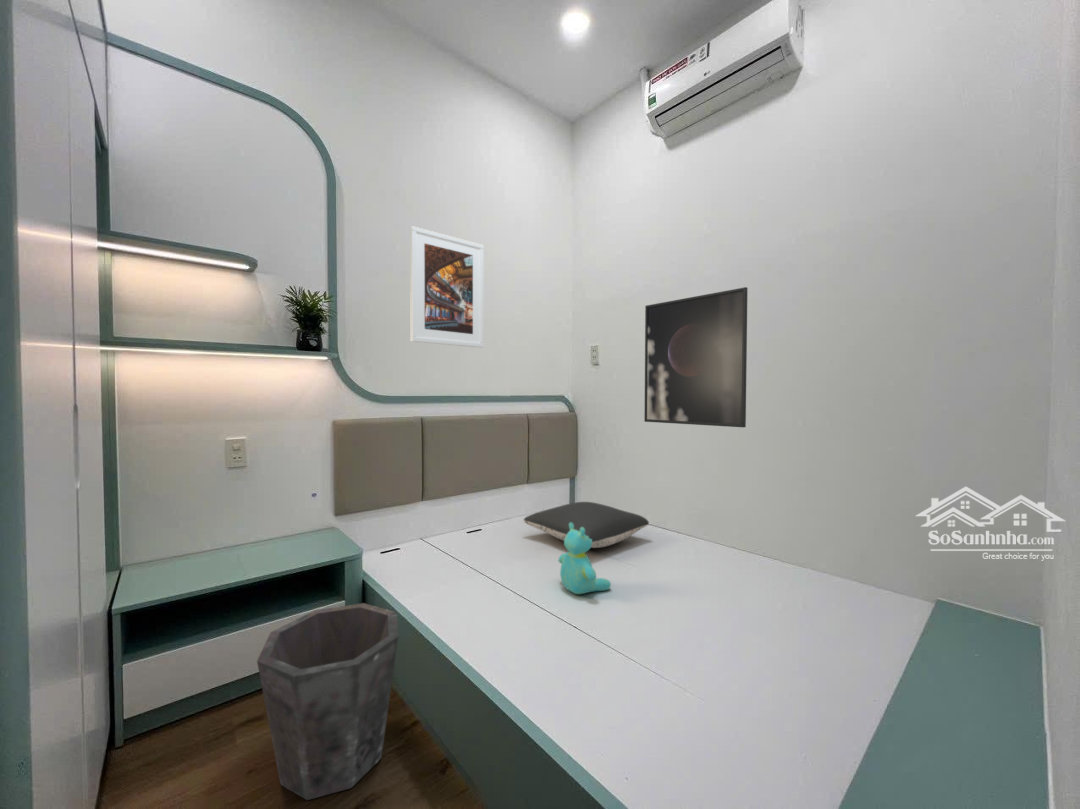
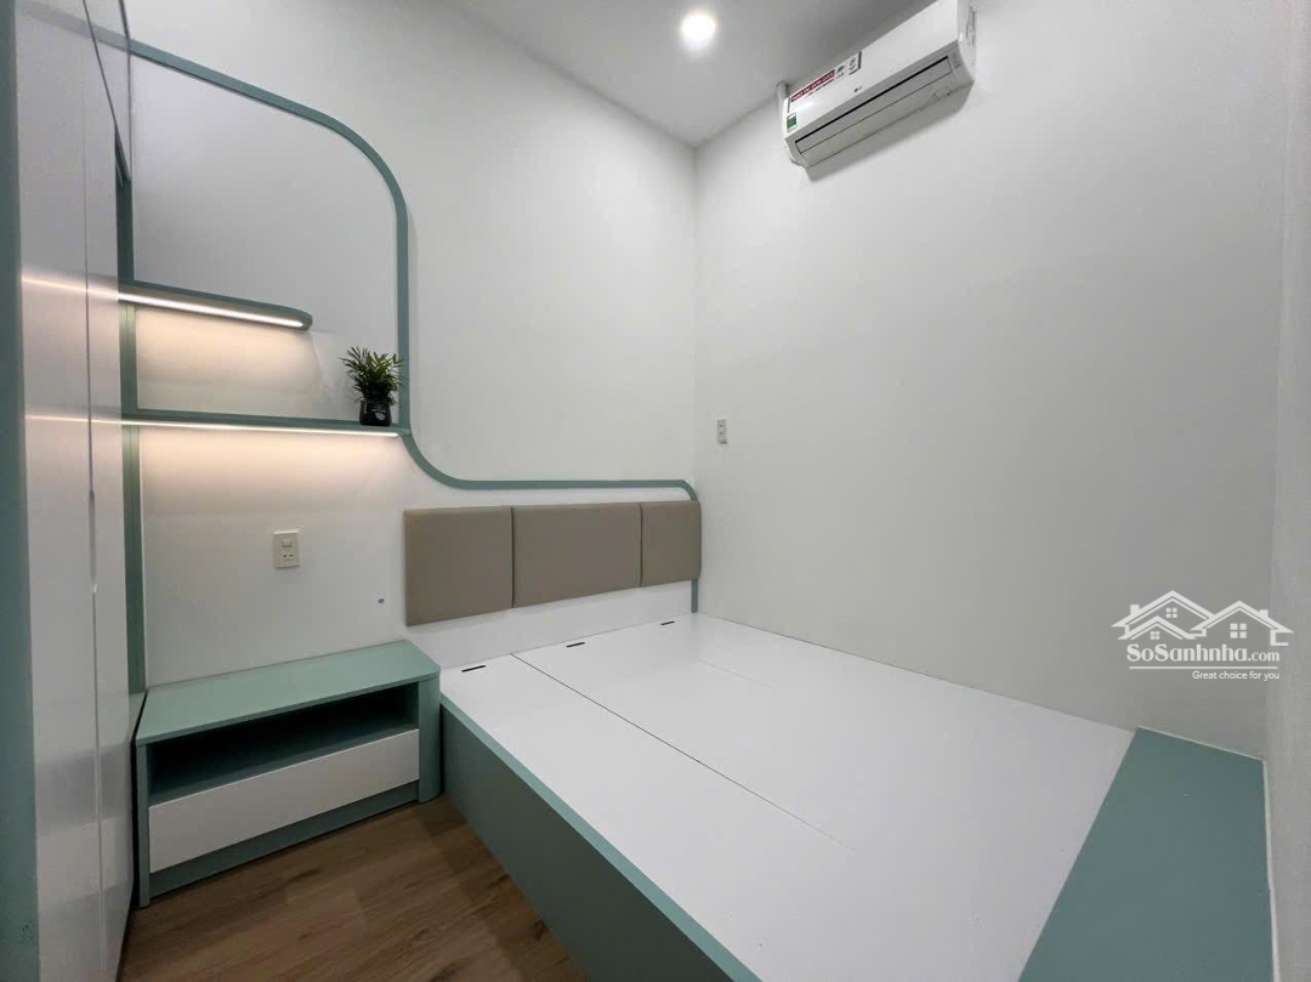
- teddy bear [558,522,612,595]
- pillow [523,501,650,549]
- waste bin [256,602,399,801]
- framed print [409,225,485,349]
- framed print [643,286,749,428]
